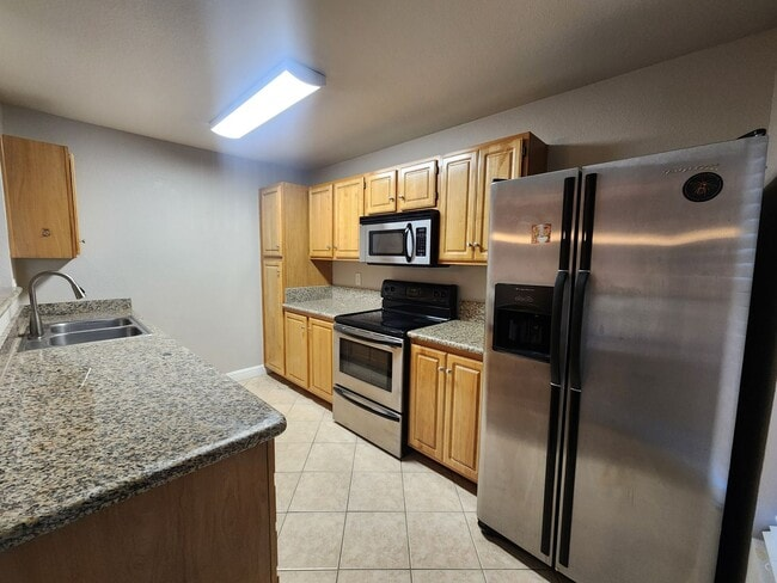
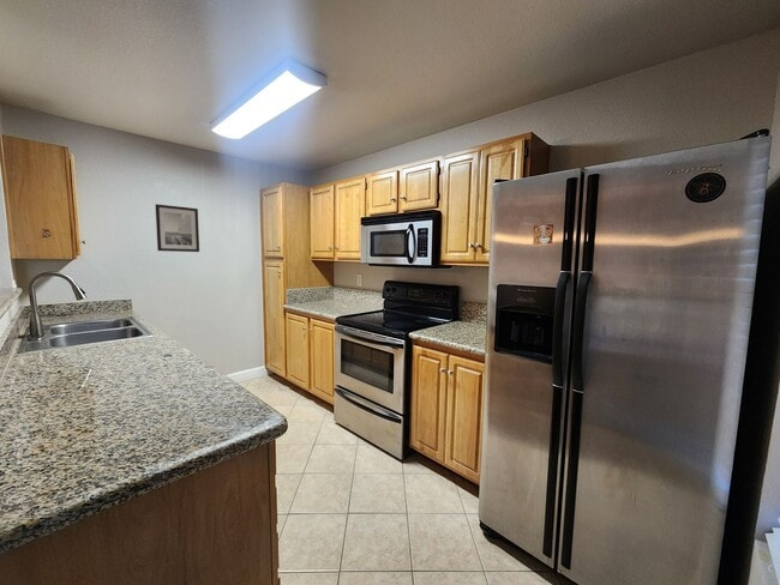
+ wall art [154,203,200,253]
